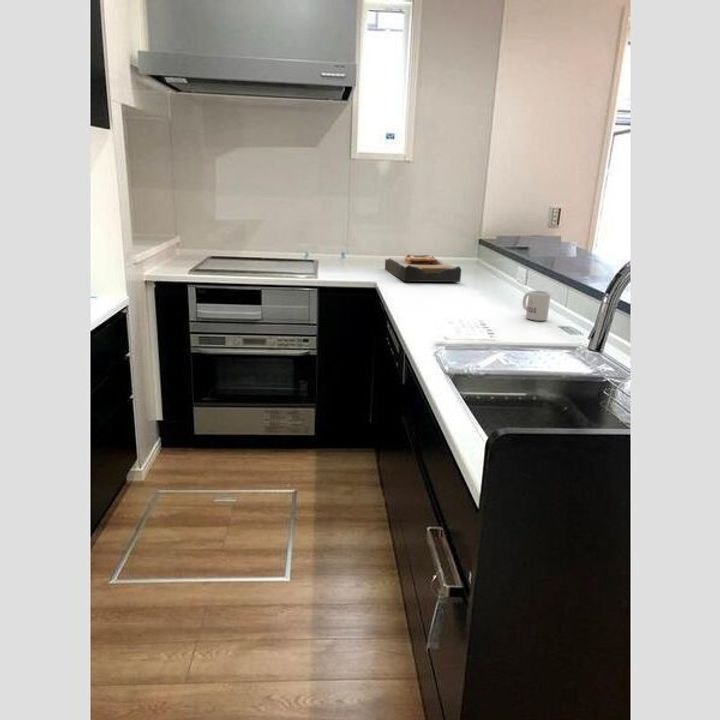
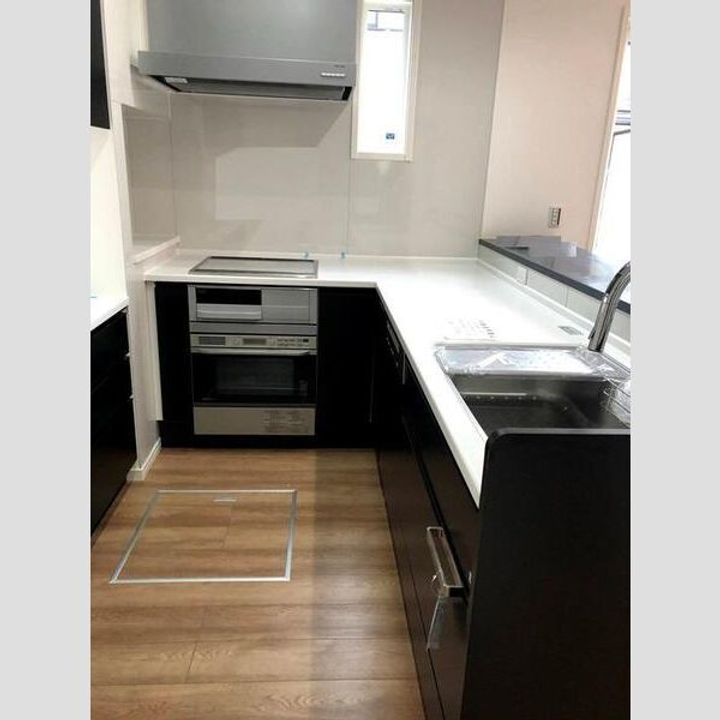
- mug [522,290,551,322]
- toast [384,254,462,283]
